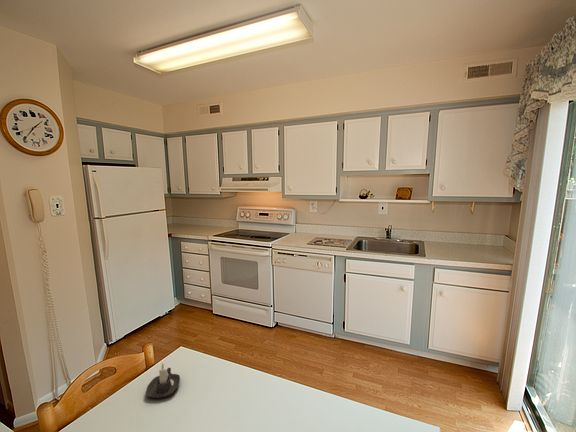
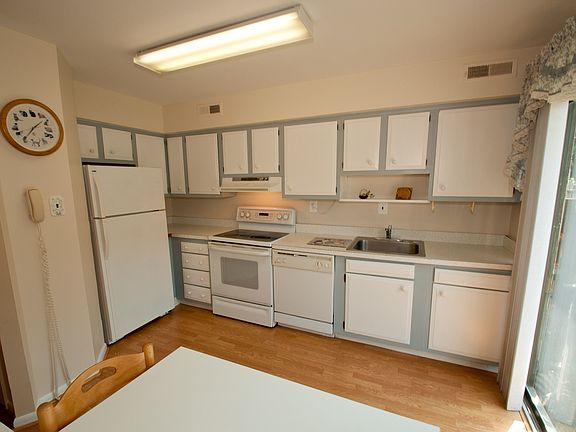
- candle [145,362,181,399]
